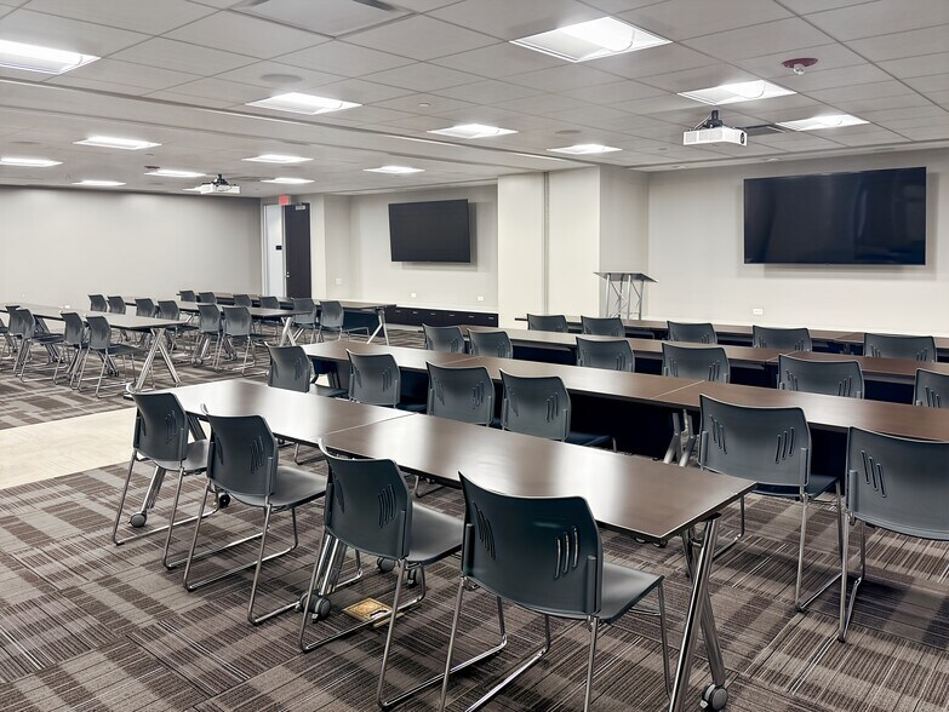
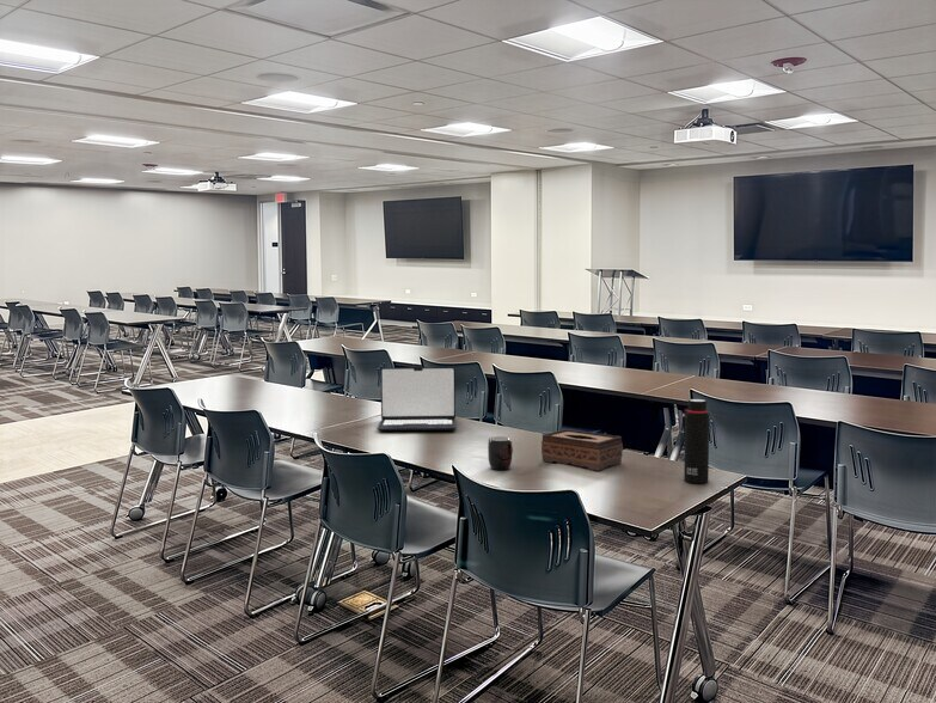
+ water bottle [679,398,710,484]
+ laptop [377,366,458,432]
+ tissue box [540,428,624,471]
+ mug [487,435,514,471]
